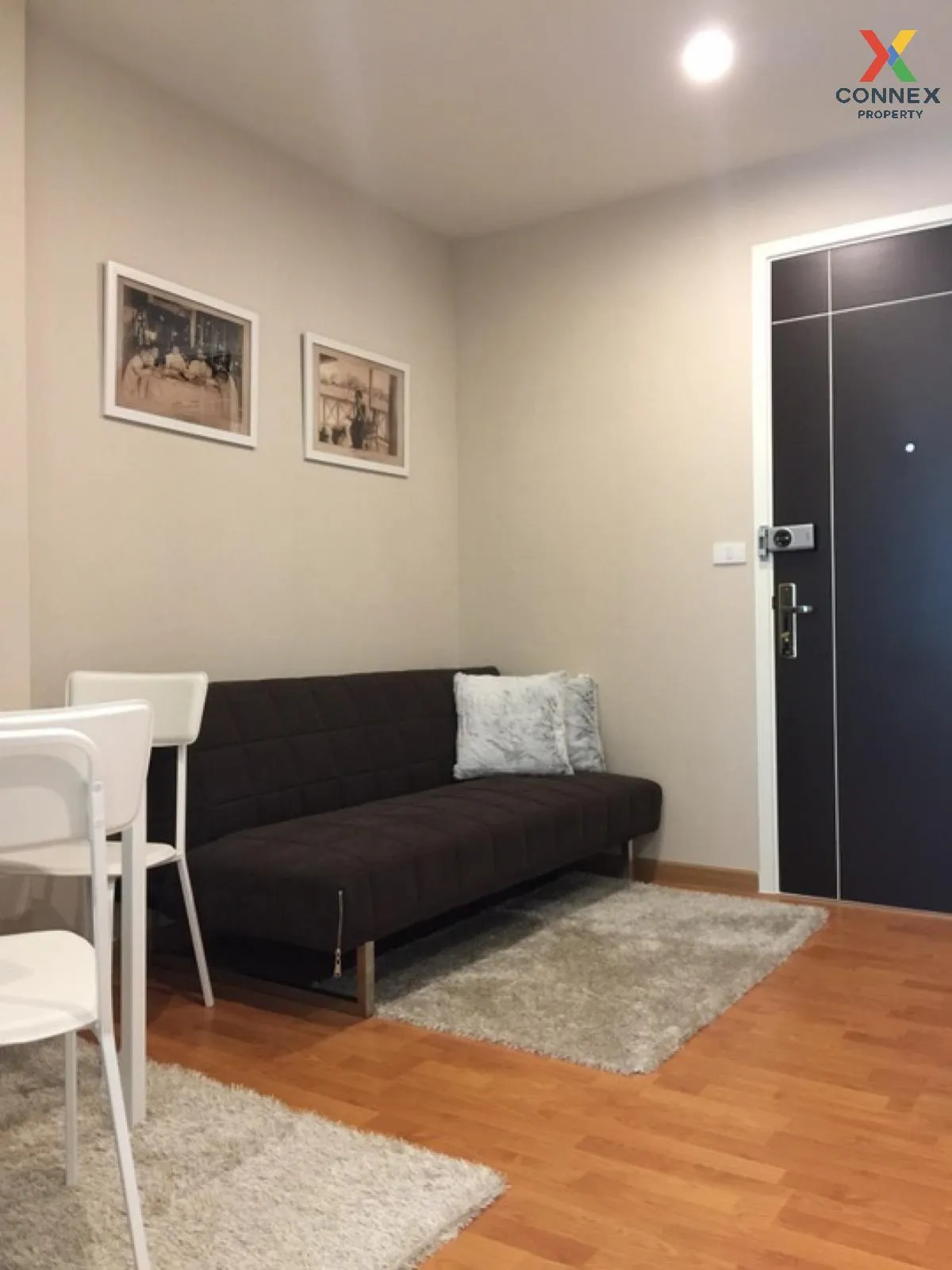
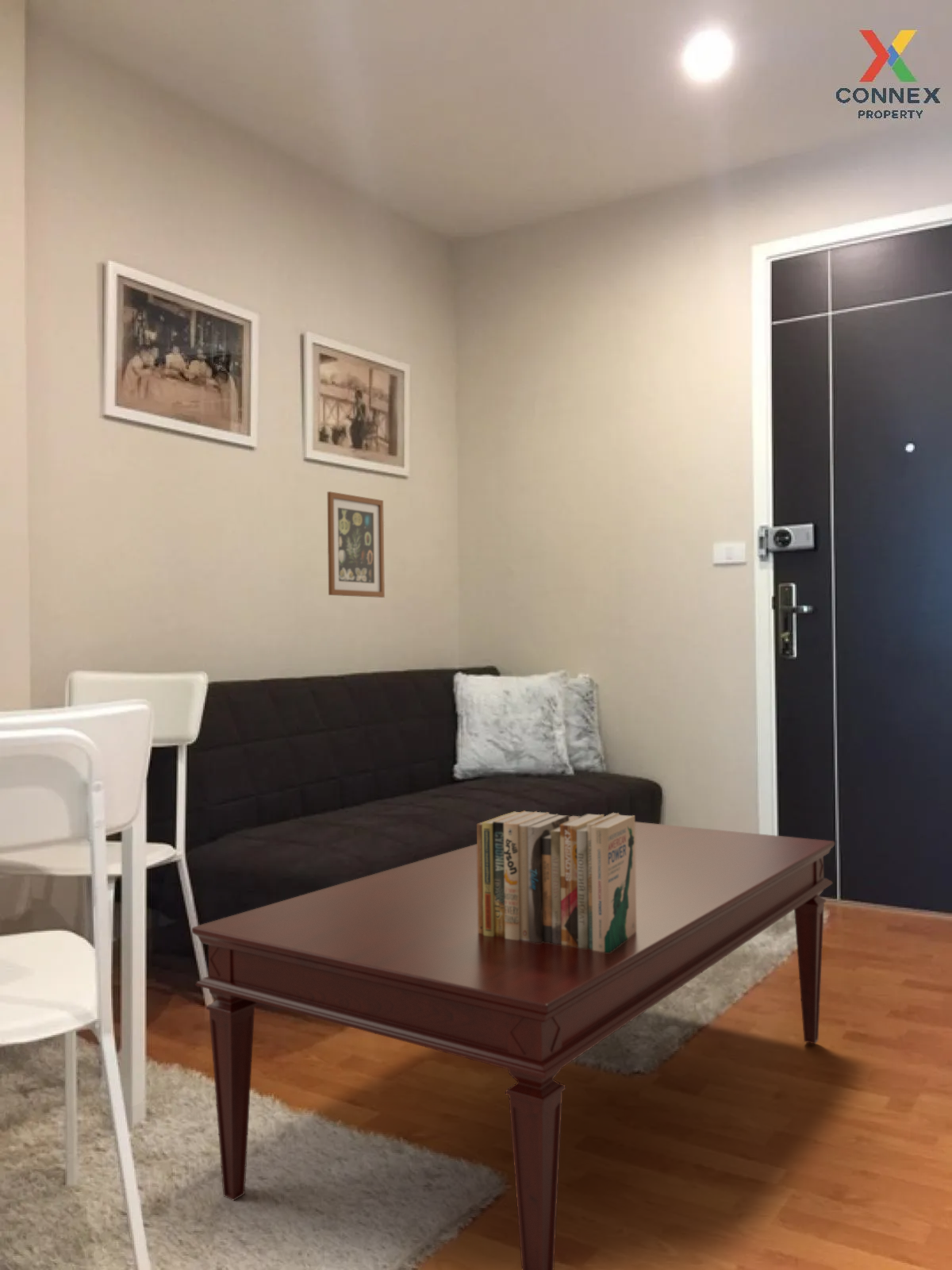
+ books [476,810,636,952]
+ wall art [327,491,386,598]
+ coffee table [191,815,835,1270]
